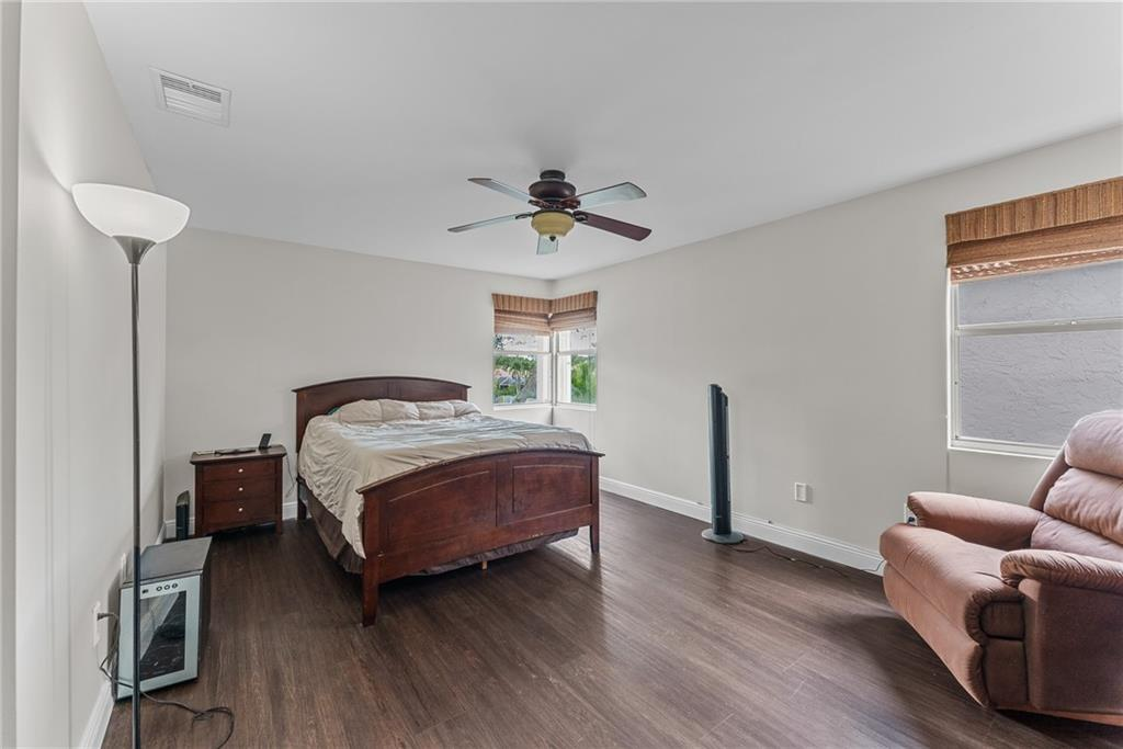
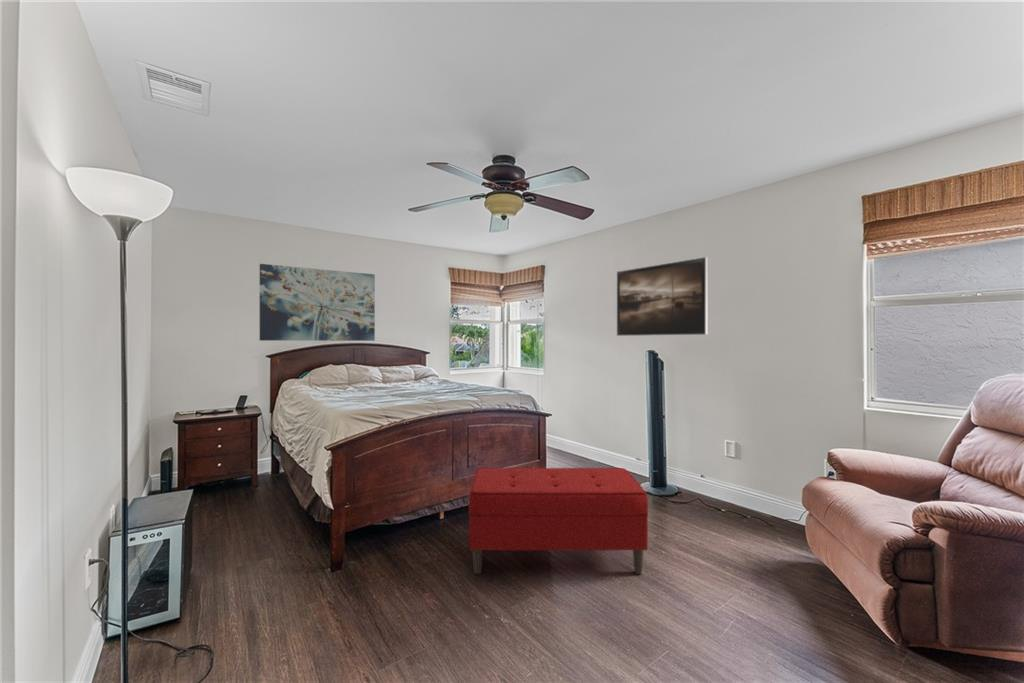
+ bench [468,467,649,575]
+ wall art [259,263,376,342]
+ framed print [616,256,709,337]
